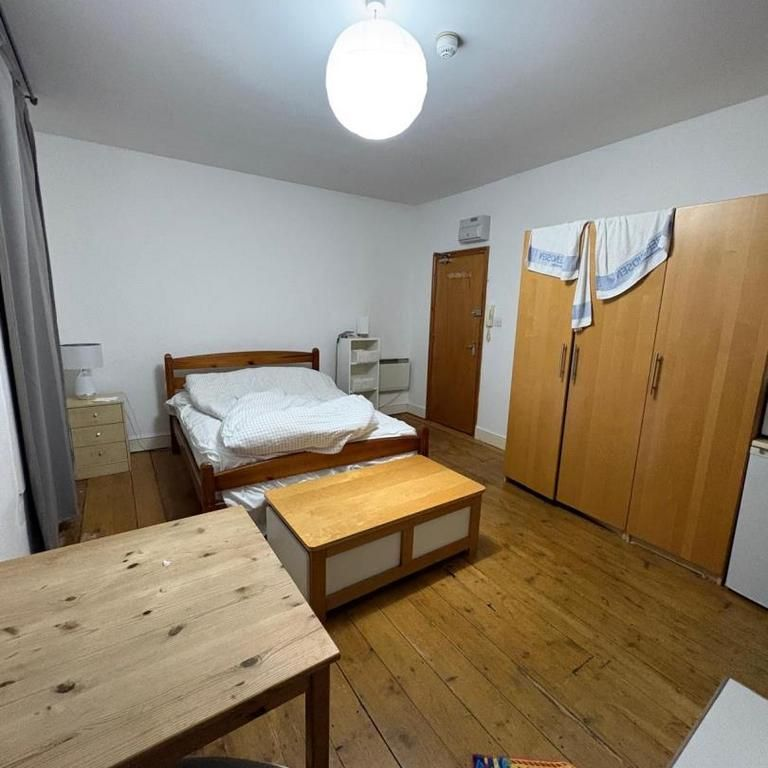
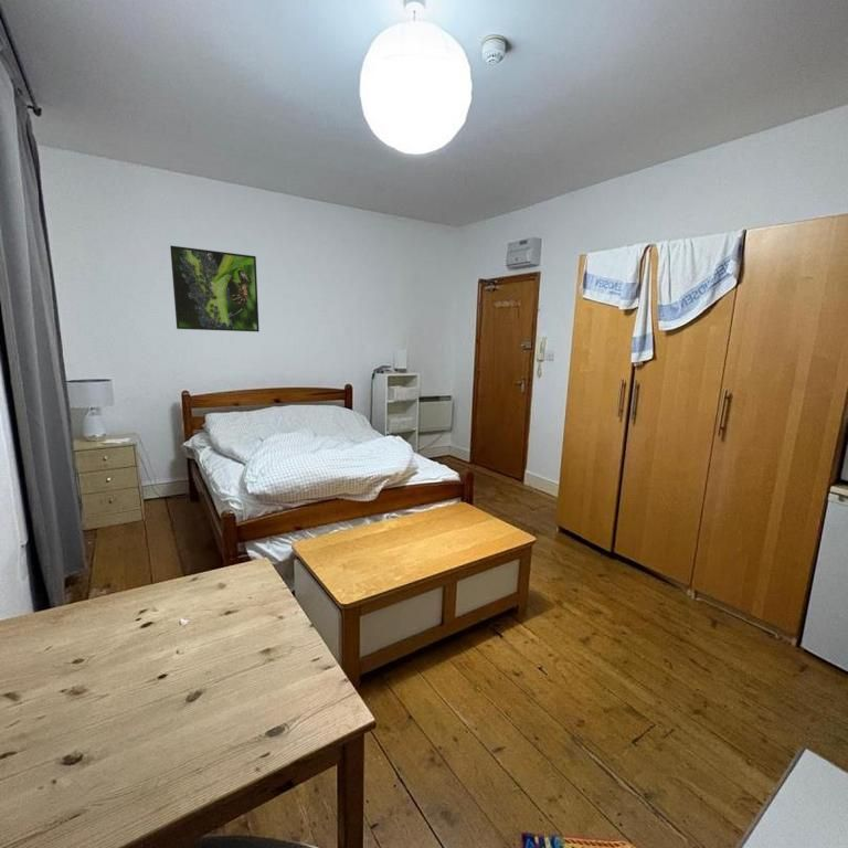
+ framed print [169,245,261,332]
